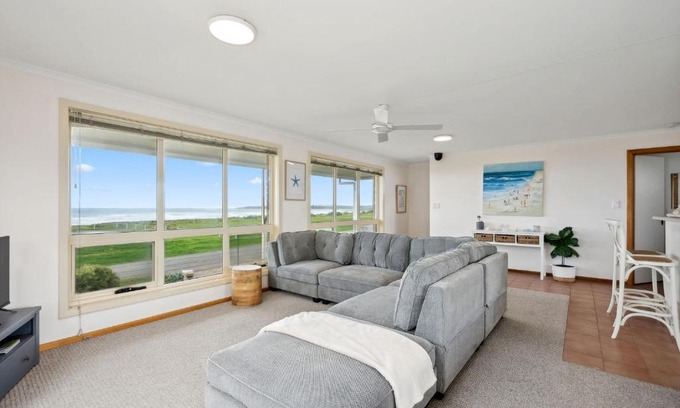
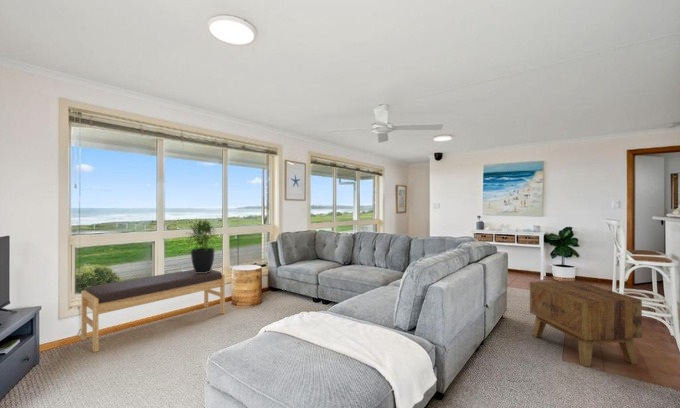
+ bench [80,268,226,353]
+ side table [529,280,643,367]
+ potted plant [184,219,220,273]
